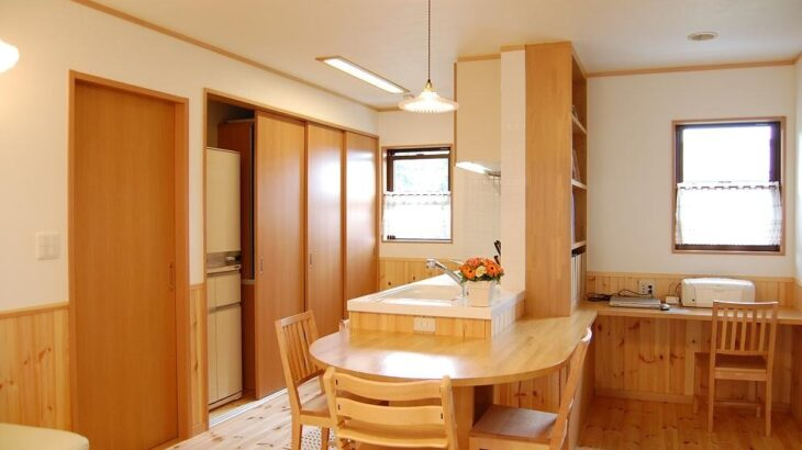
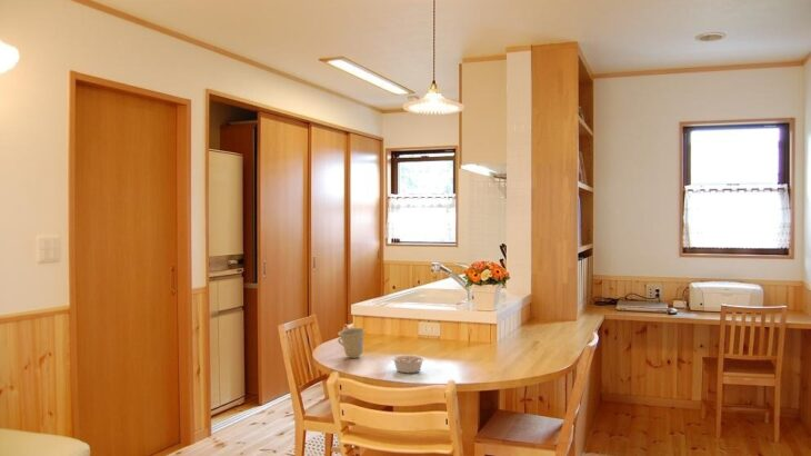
+ legume [391,354,427,374]
+ cup [337,327,366,359]
